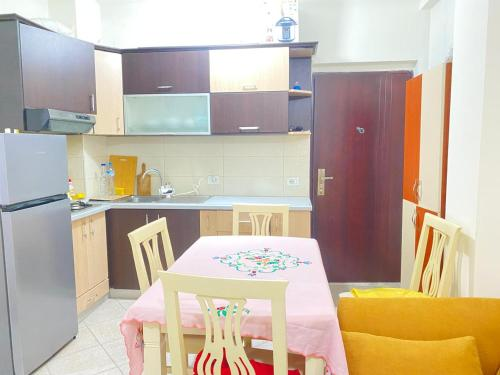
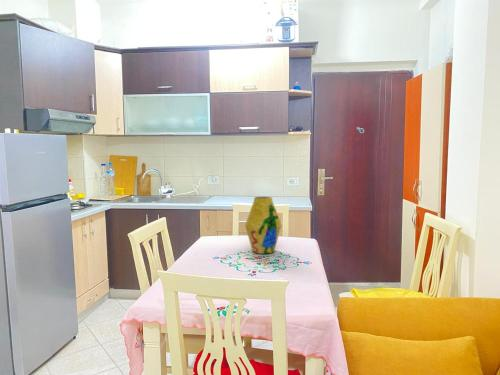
+ vase [244,196,283,255]
